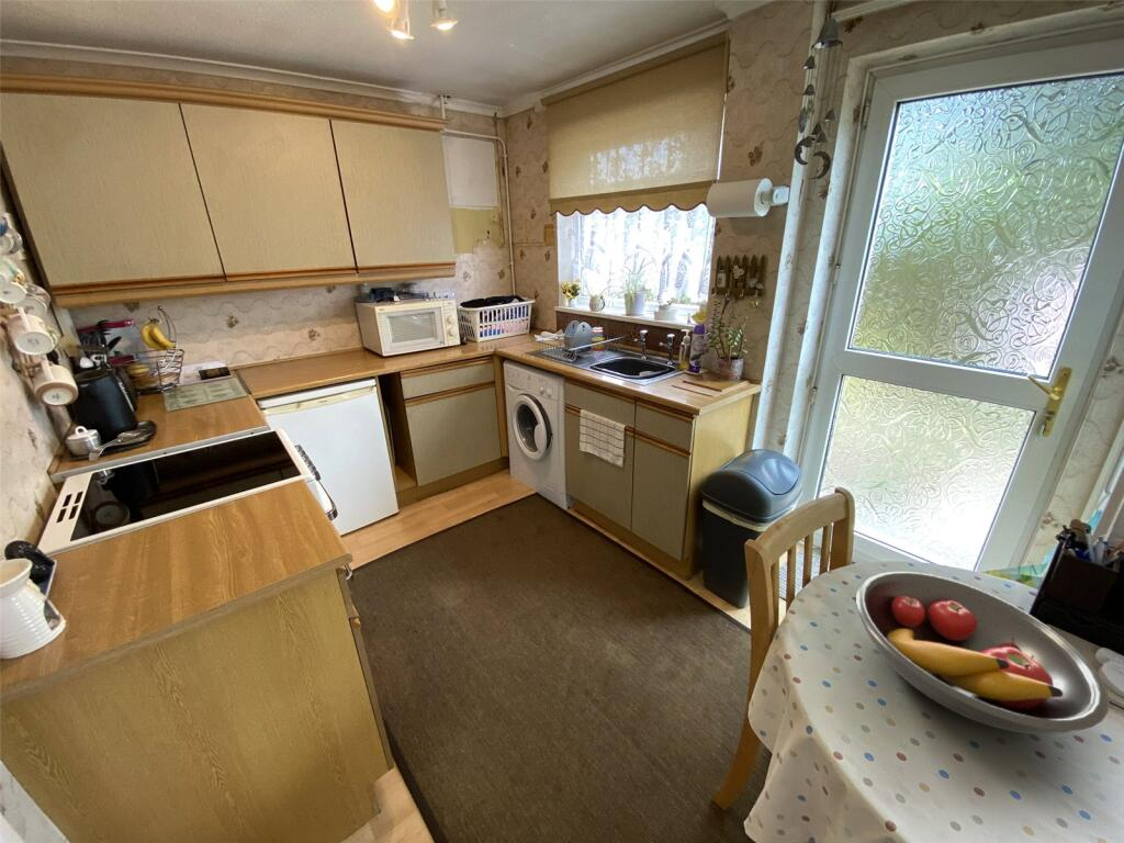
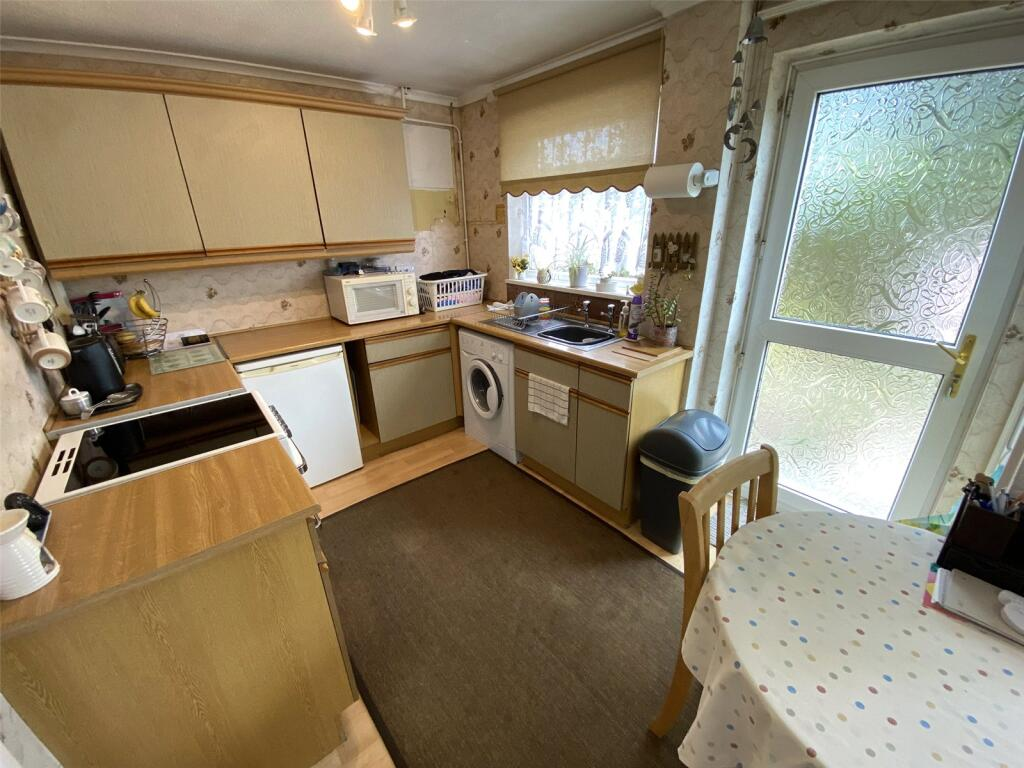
- fruit bowl [855,570,1111,735]
